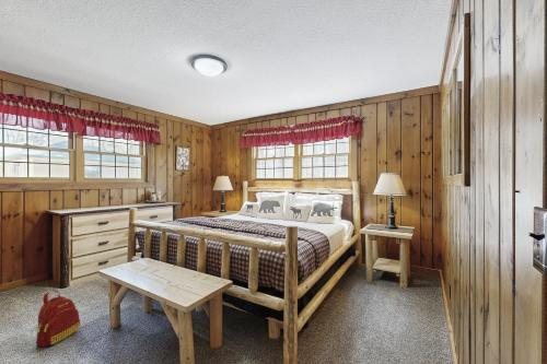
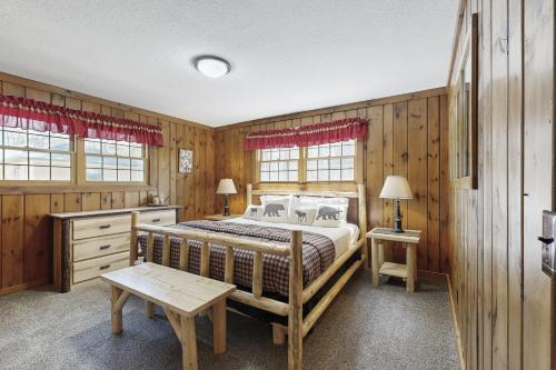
- backpack [35,290,81,349]
